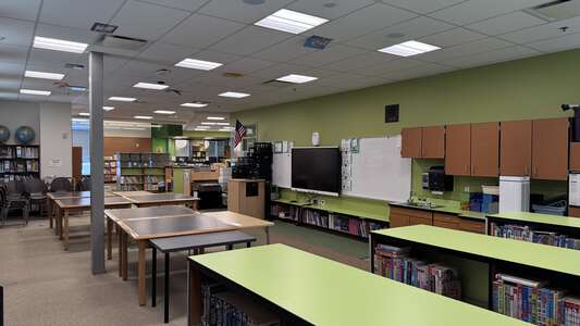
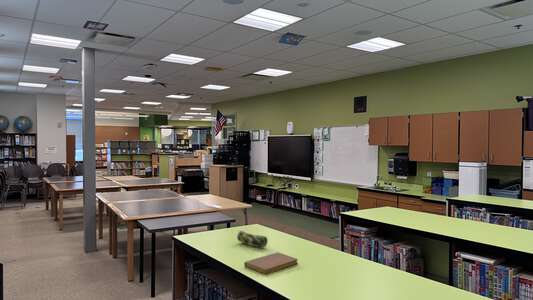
+ pencil case [236,230,269,248]
+ notebook [243,251,299,275]
